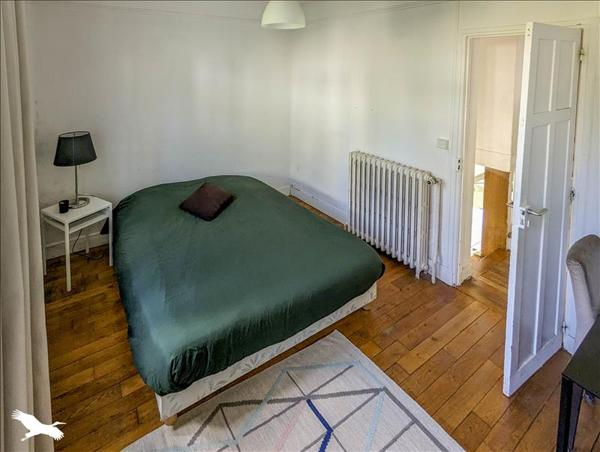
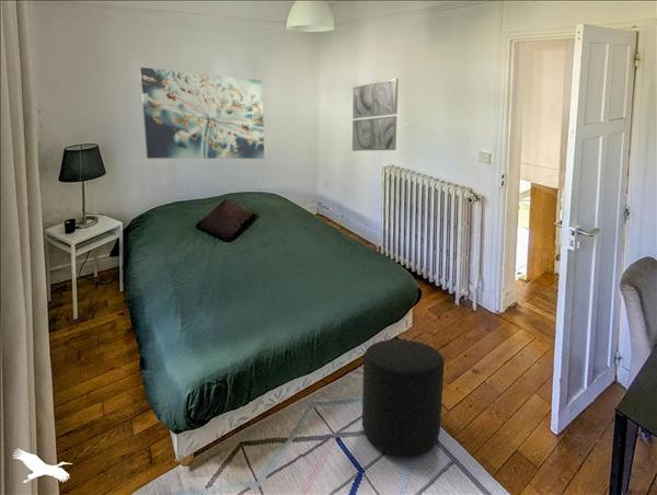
+ wall art [139,67,265,160]
+ stool [361,338,446,458]
+ wall art [351,78,400,152]
